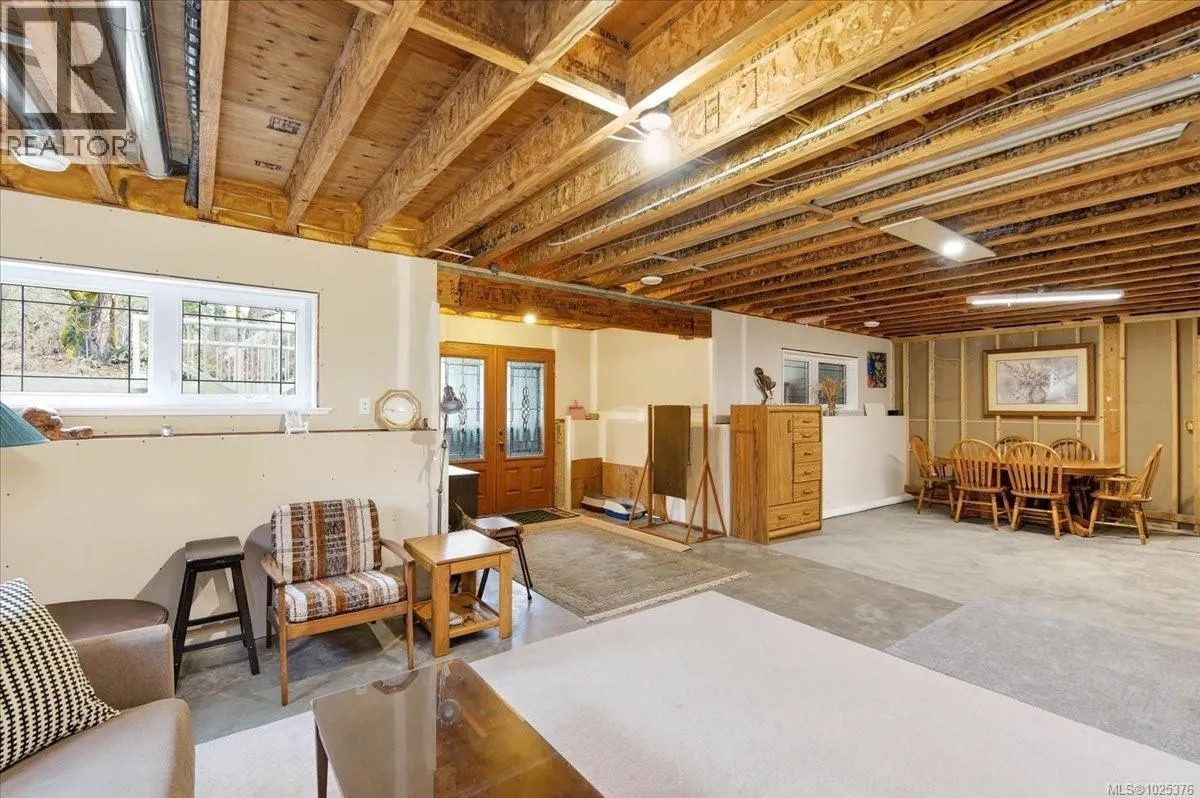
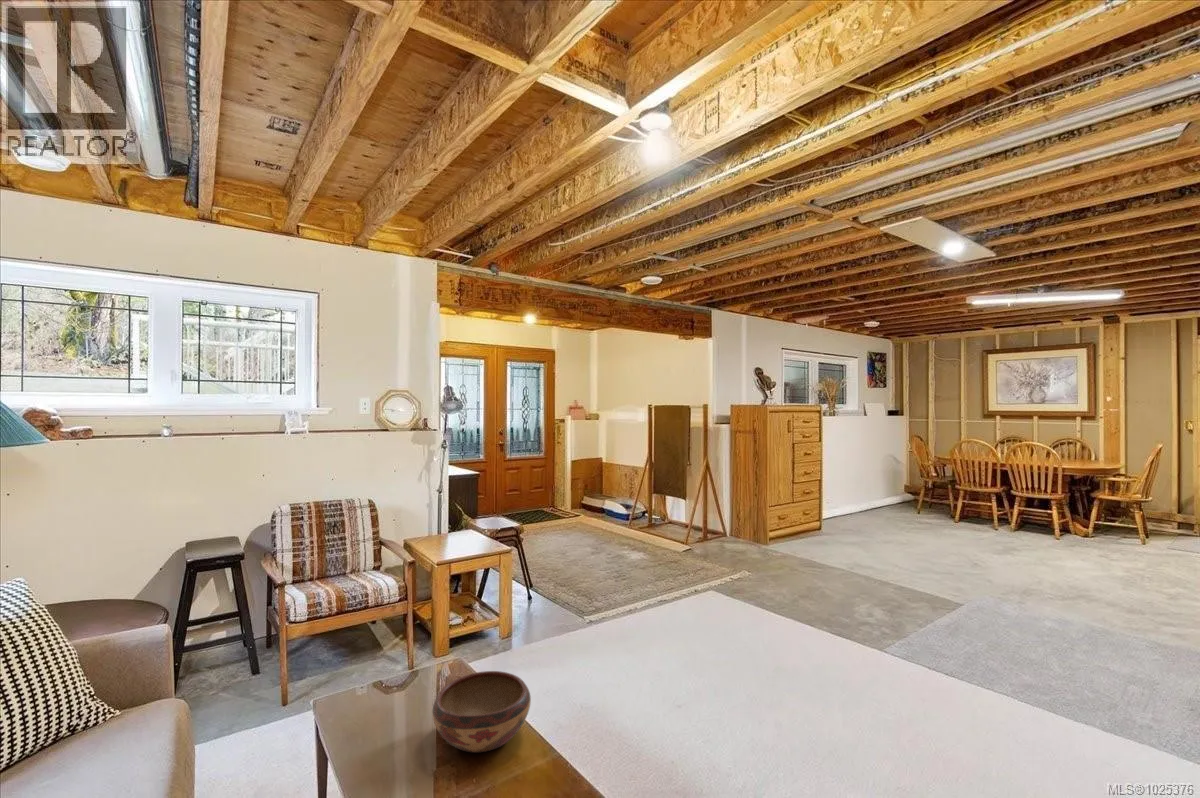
+ decorative bowl [431,670,532,754]
